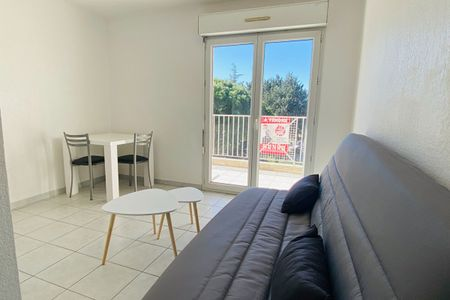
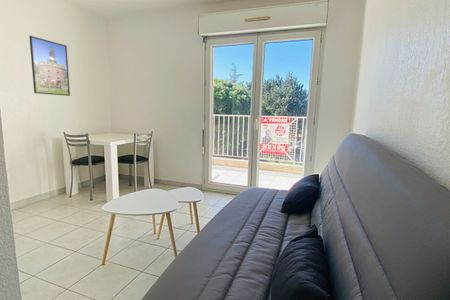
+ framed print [28,35,71,97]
